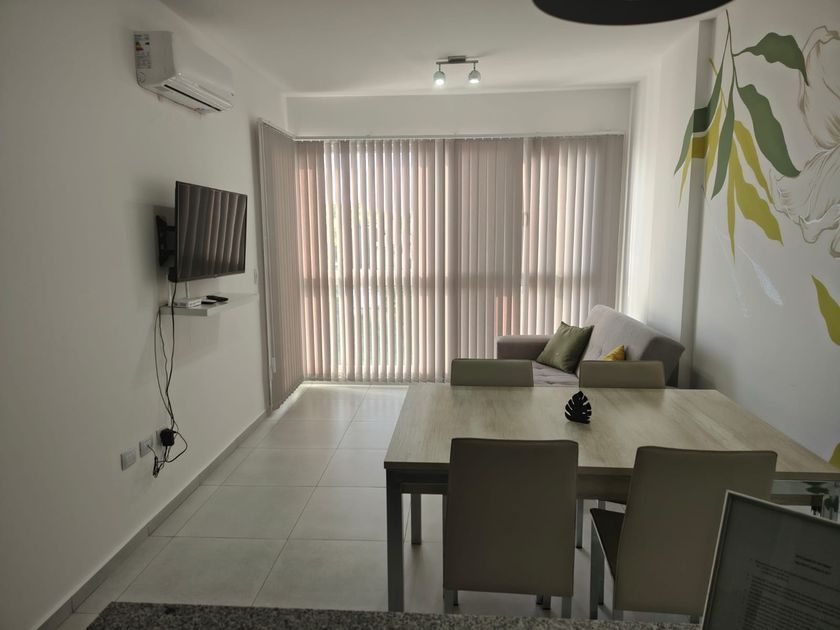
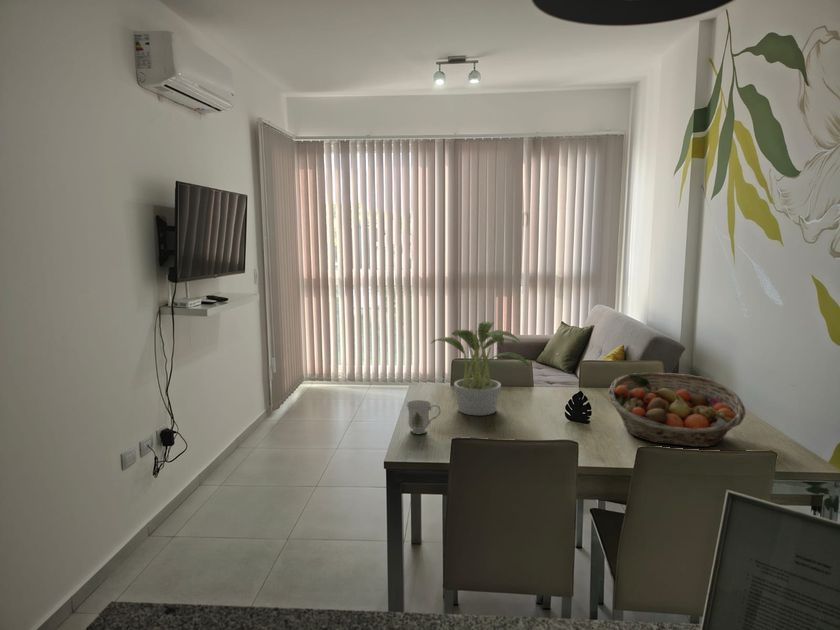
+ mug [405,399,442,435]
+ potted plant [430,321,530,416]
+ fruit basket [607,372,747,448]
